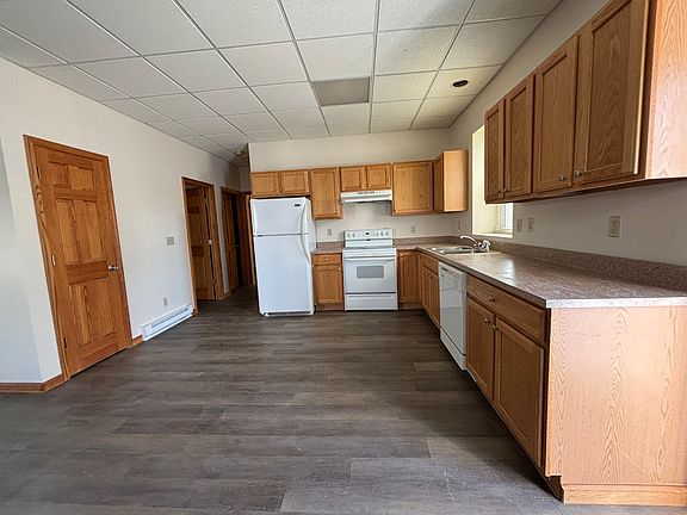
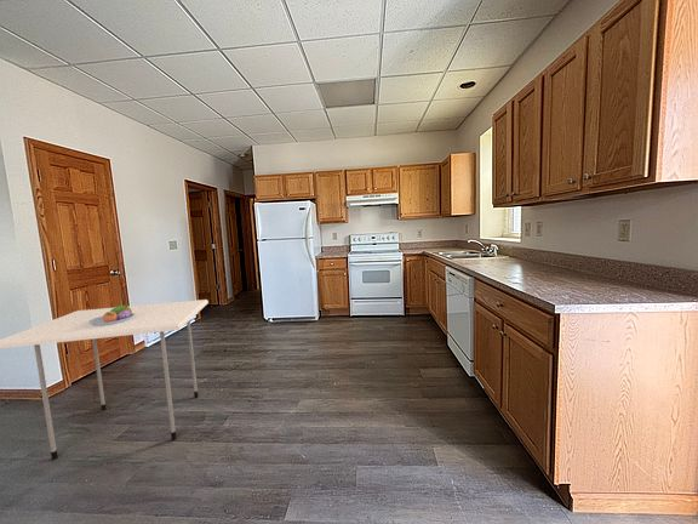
+ fruit bowl [88,303,135,326]
+ dining table [0,298,210,461]
